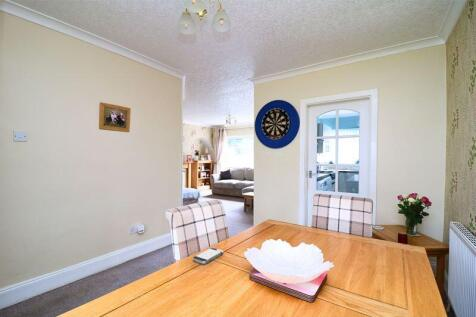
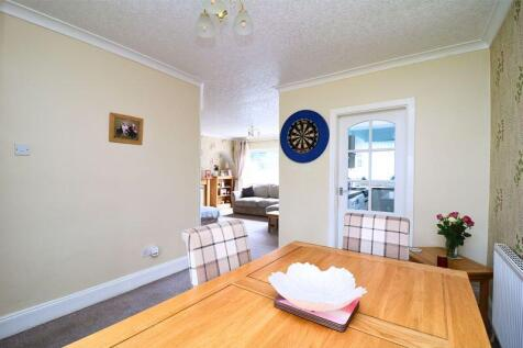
- smartphone [192,247,224,265]
